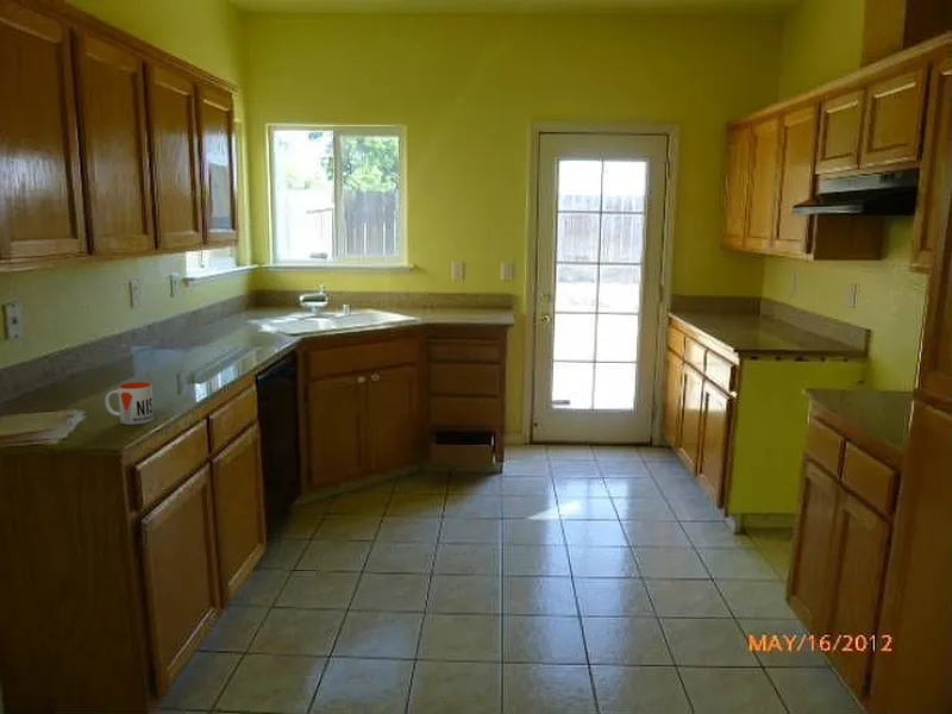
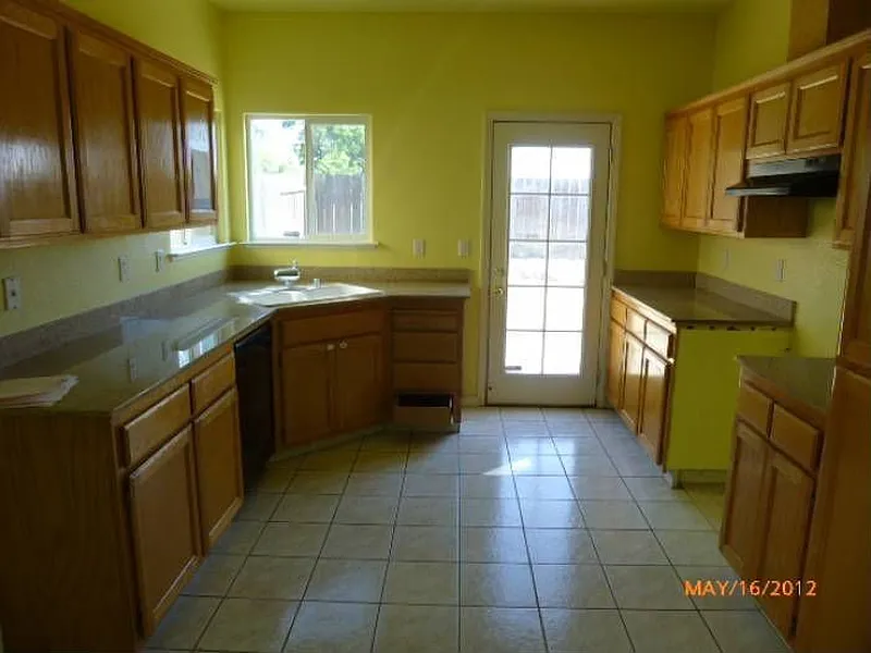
- mug [104,381,155,426]
